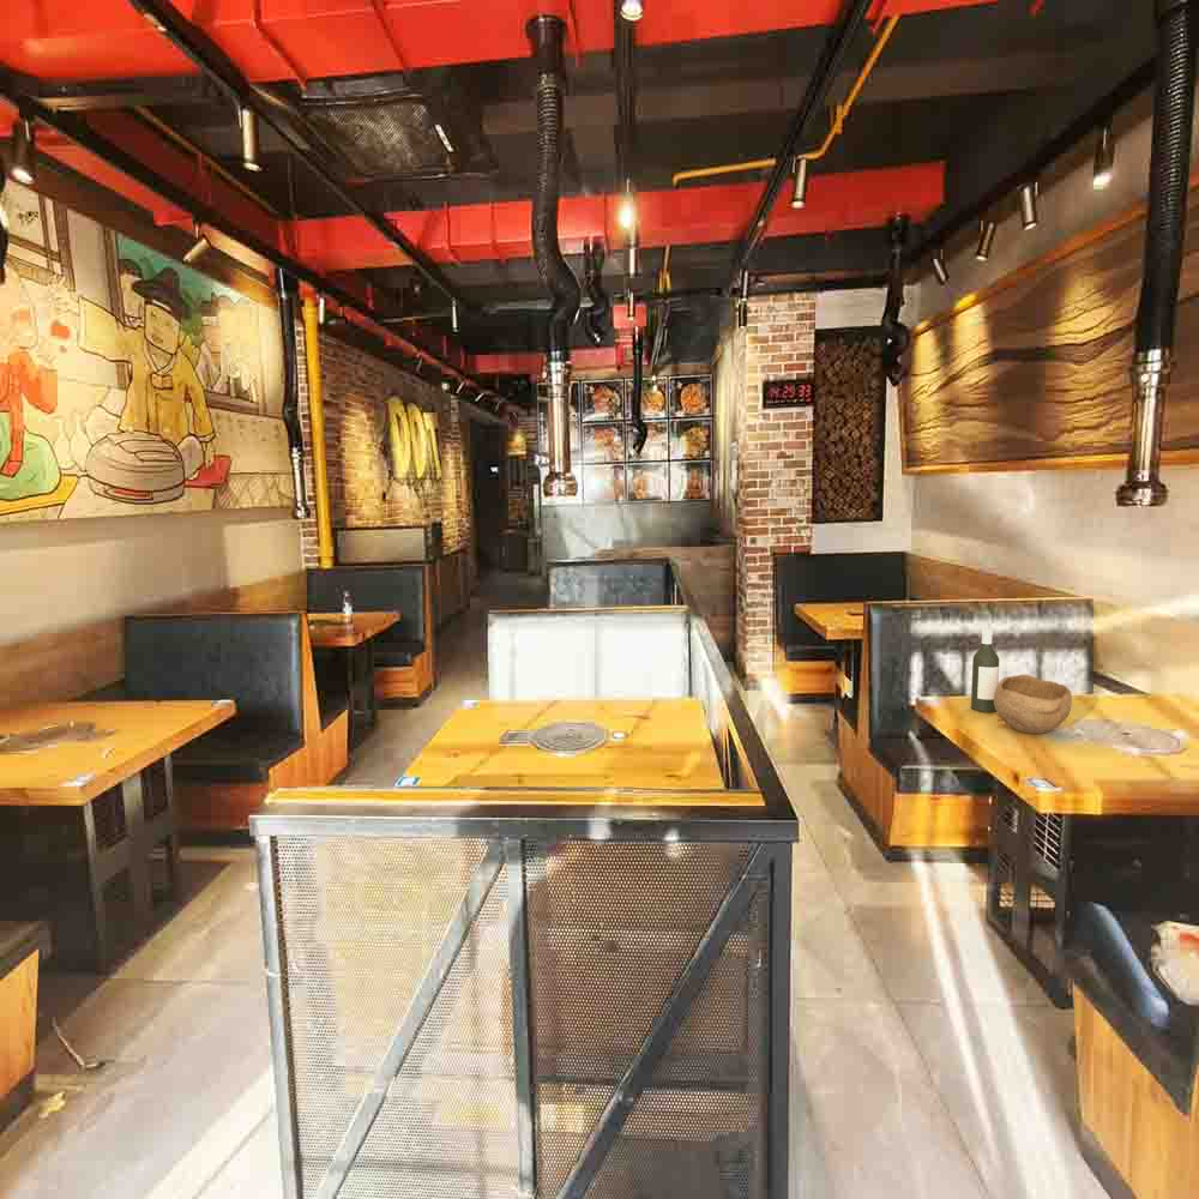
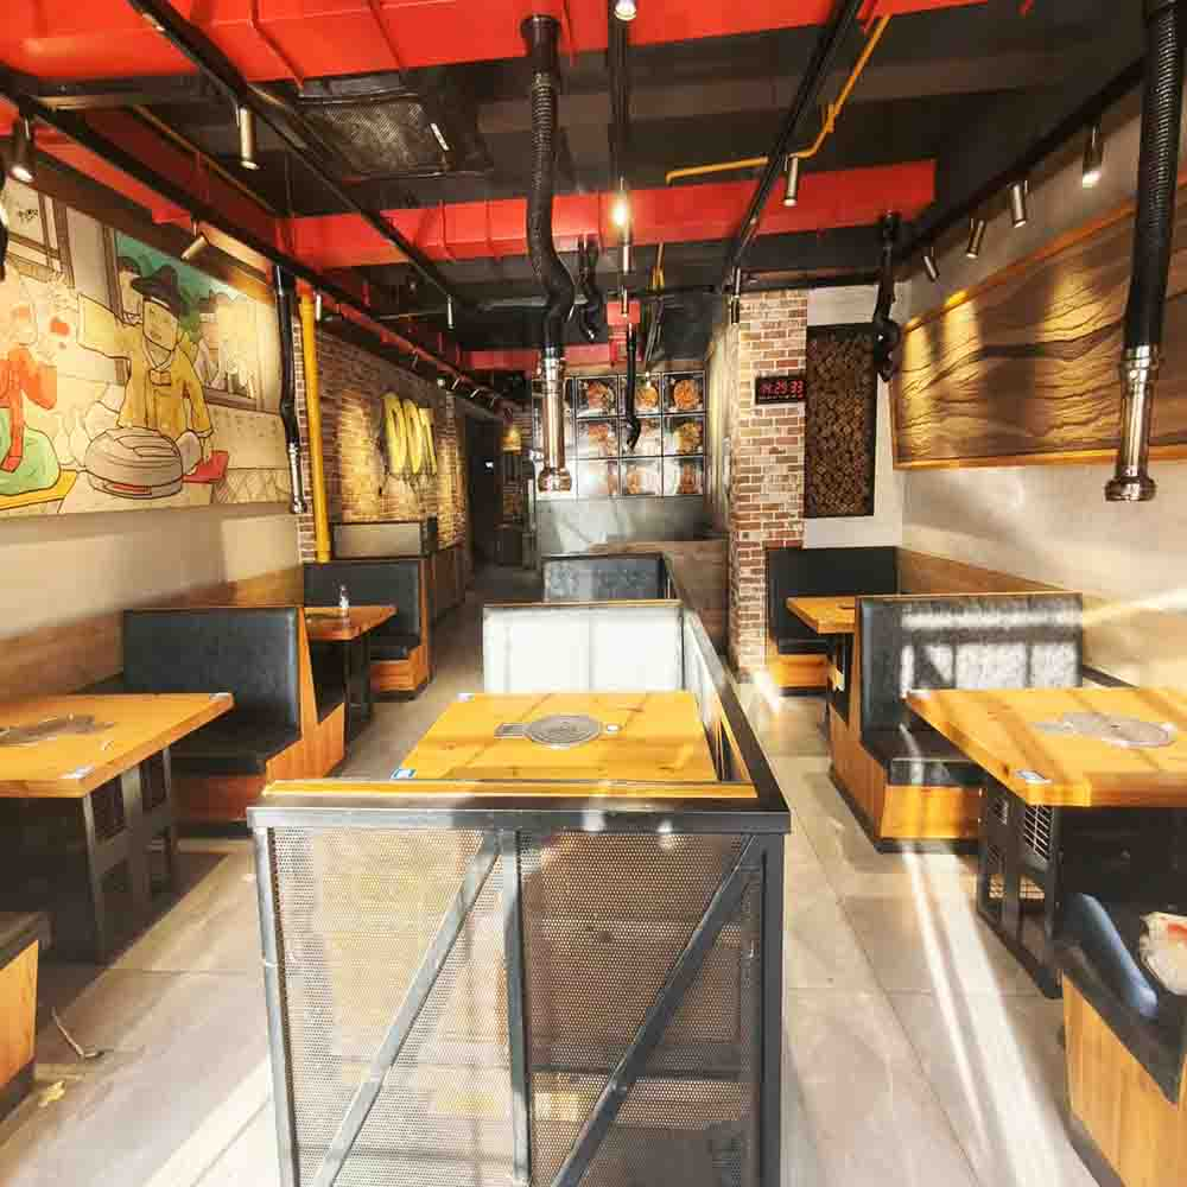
- bottle [970,627,1000,713]
- bowl [994,674,1073,735]
